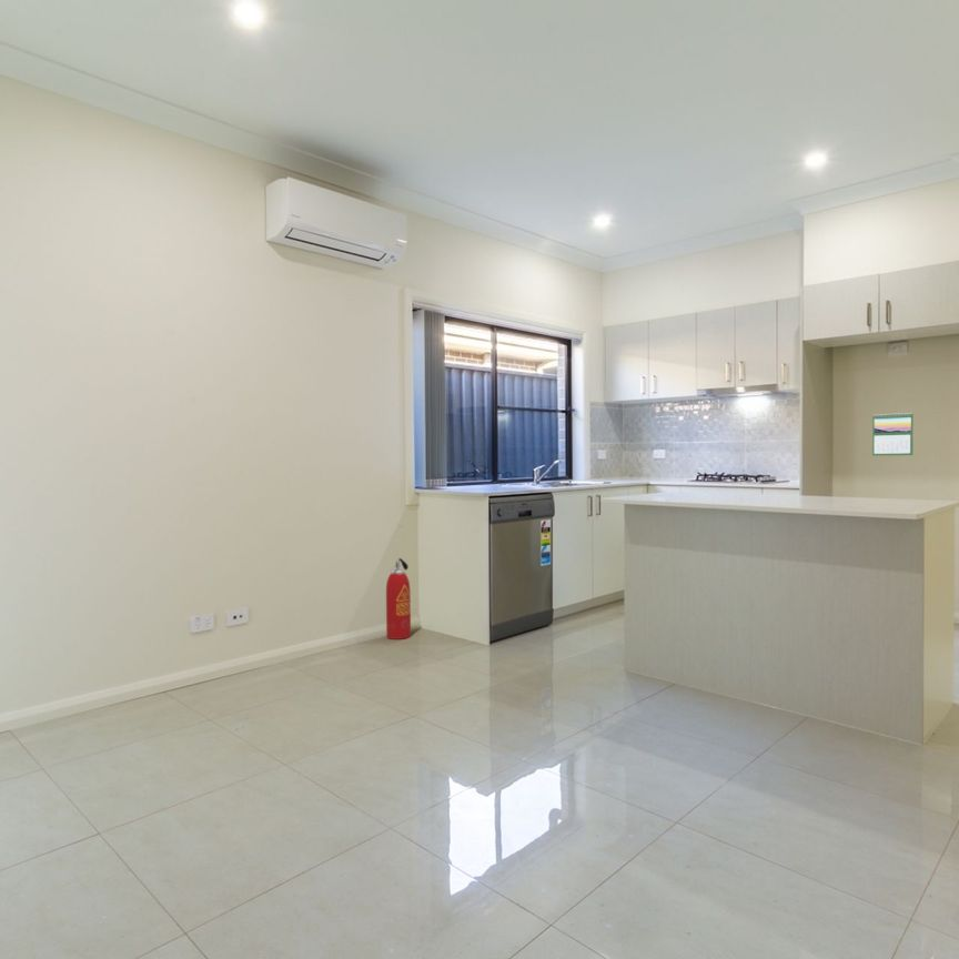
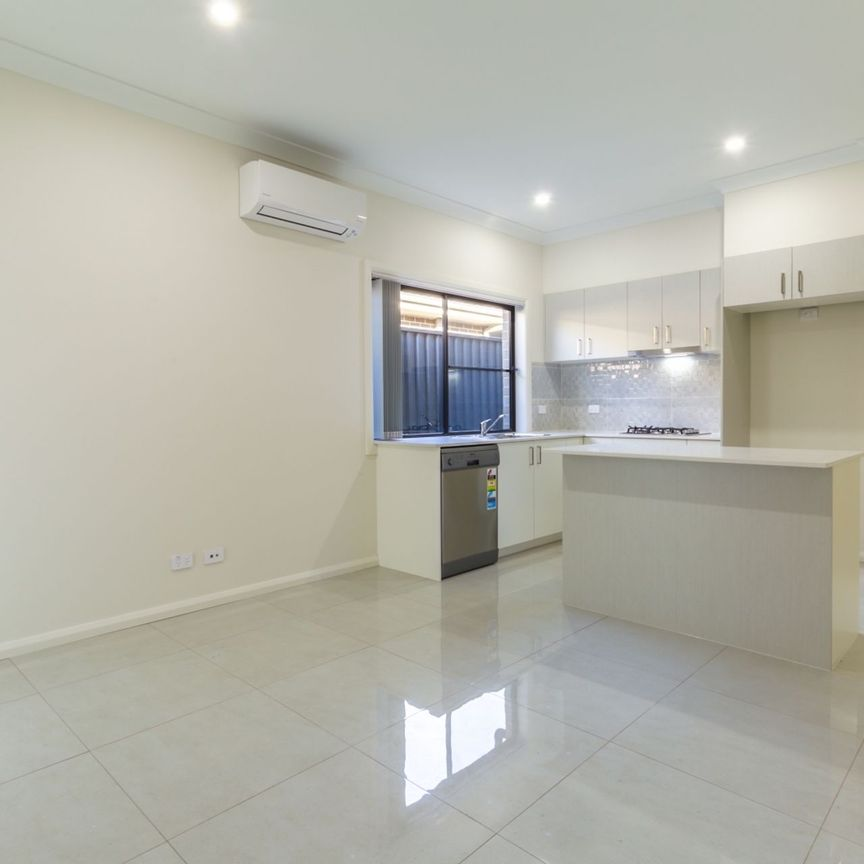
- calendar [871,412,915,457]
- fire extinguisher [385,557,412,640]
